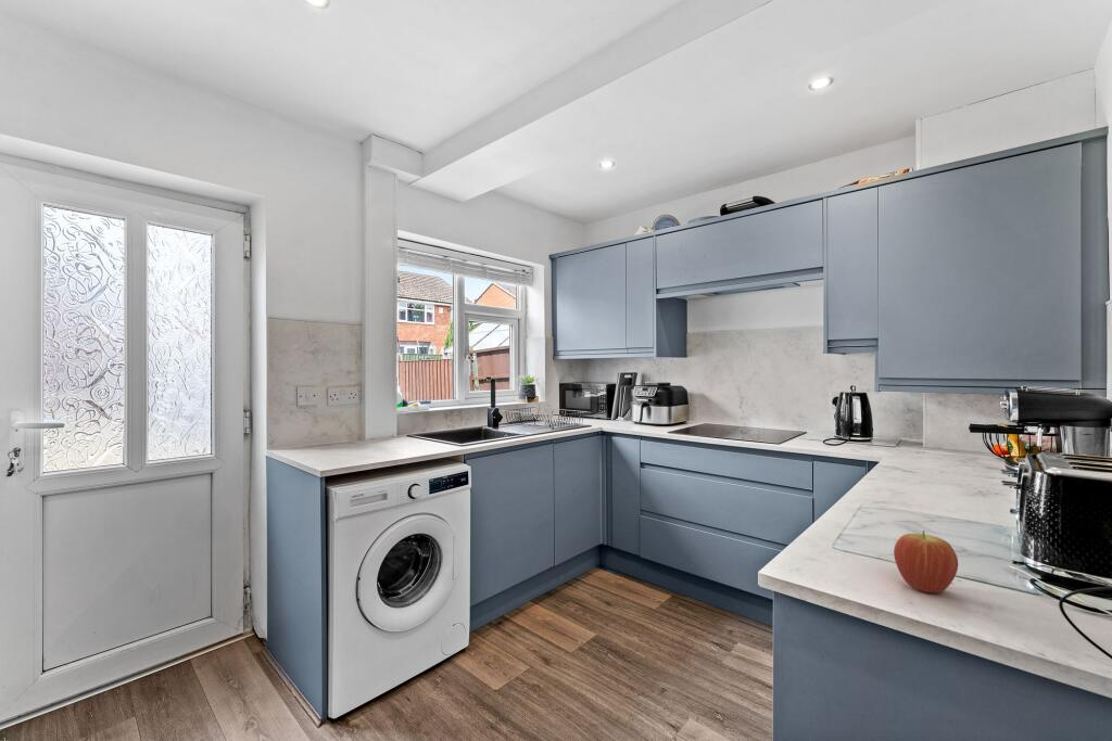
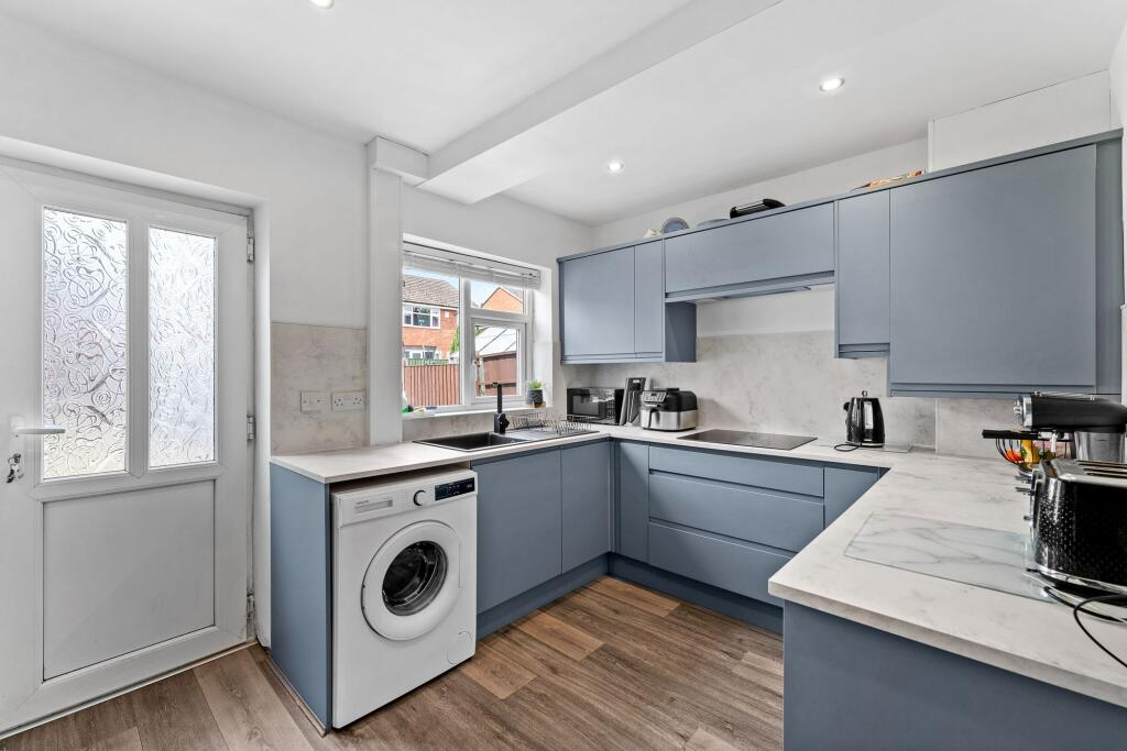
- fruit [893,529,959,595]
